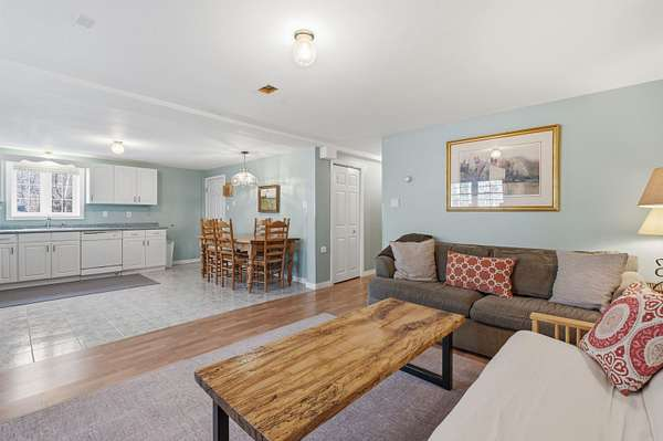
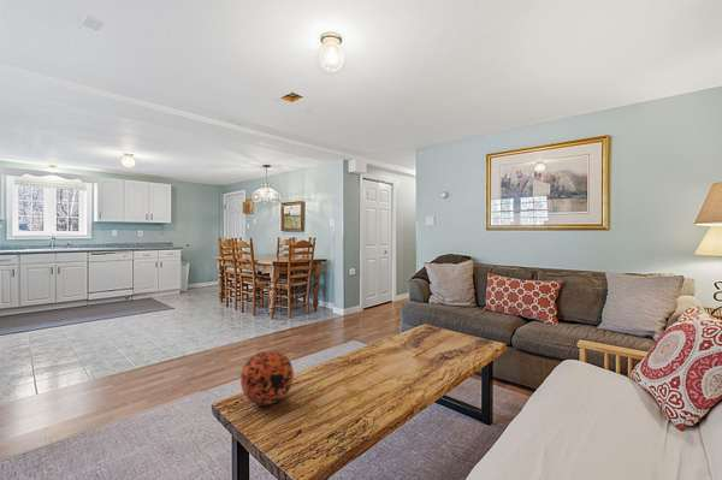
+ decorative ball [239,349,295,405]
